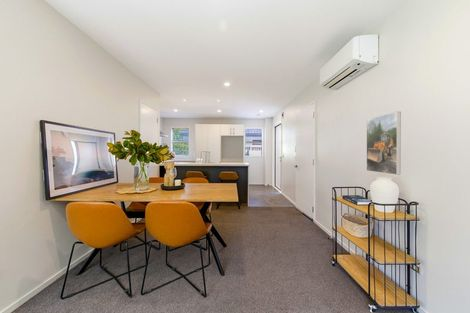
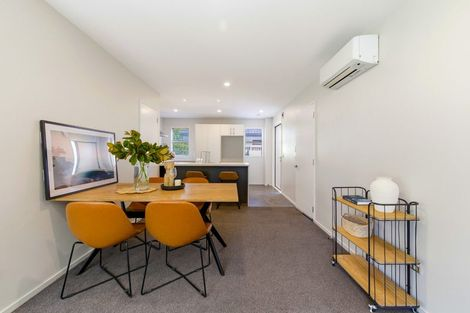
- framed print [365,111,402,176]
